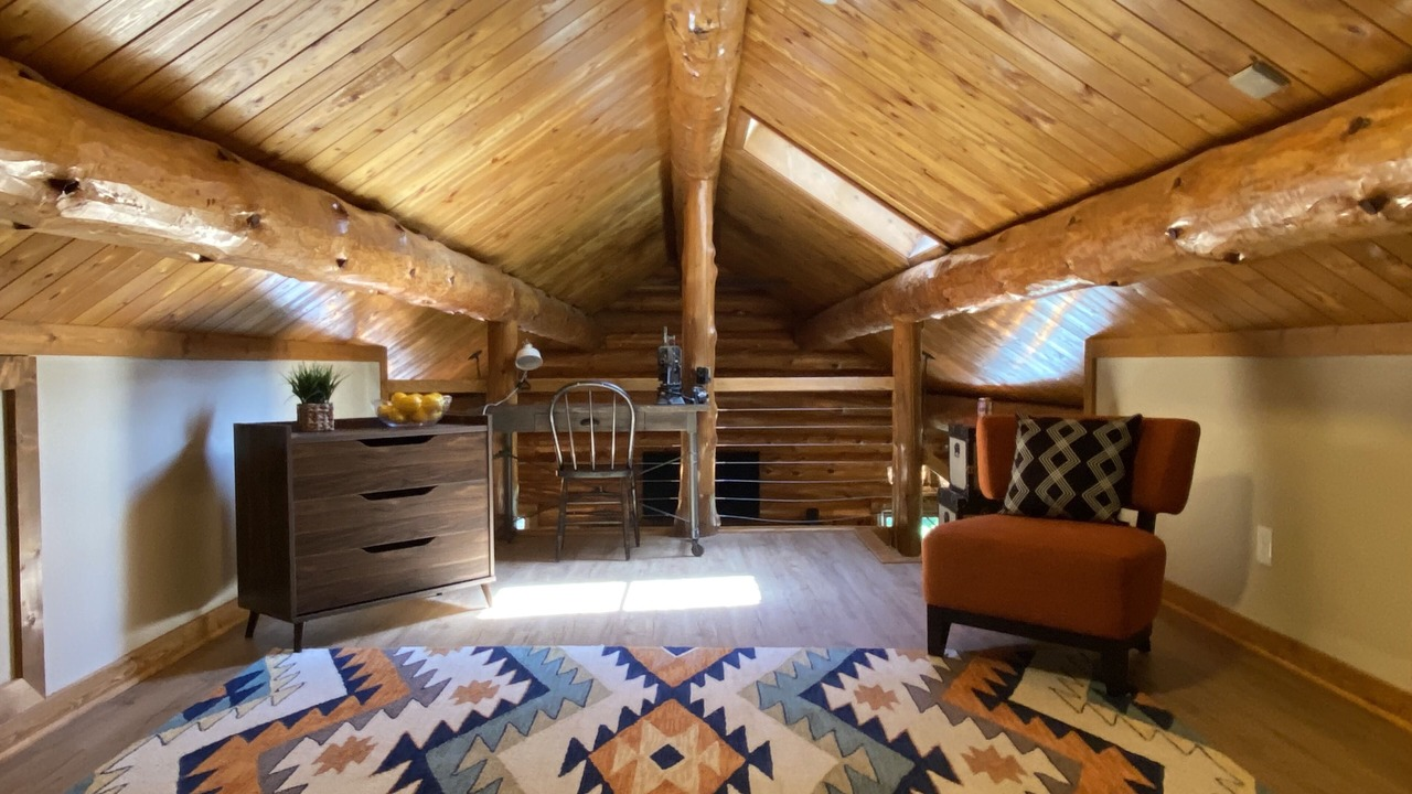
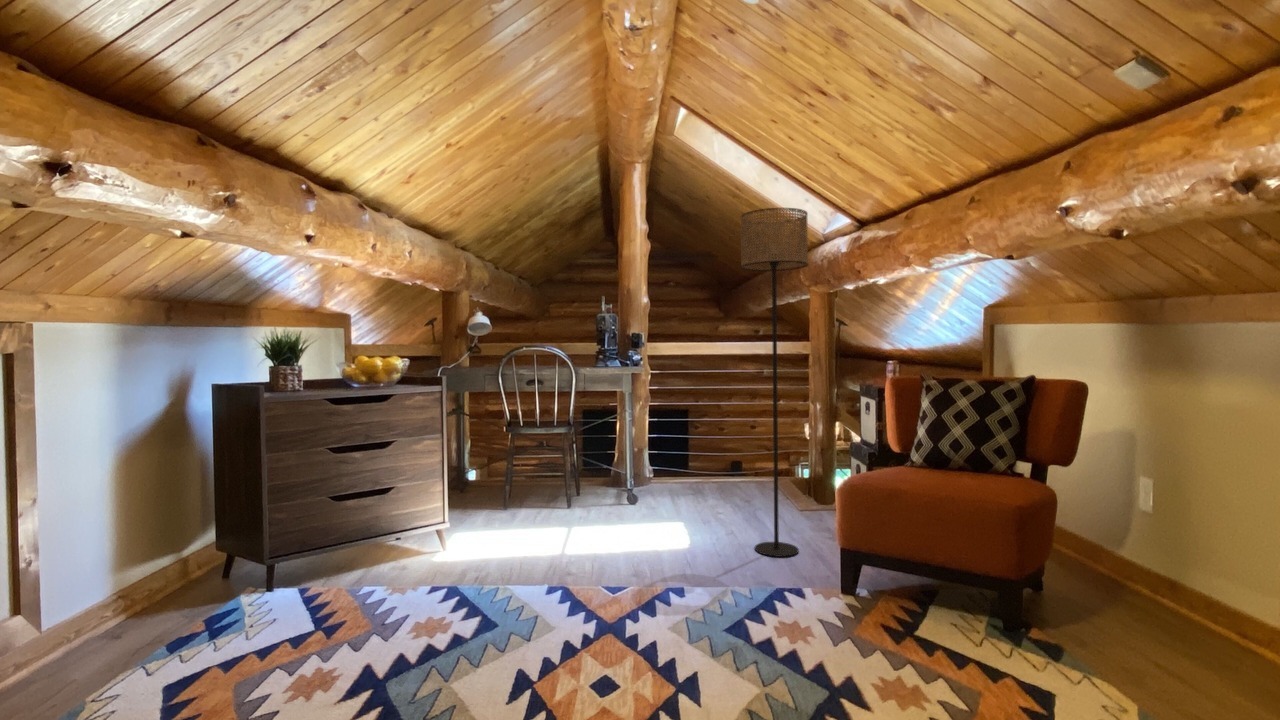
+ floor lamp [740,207,809,558]
